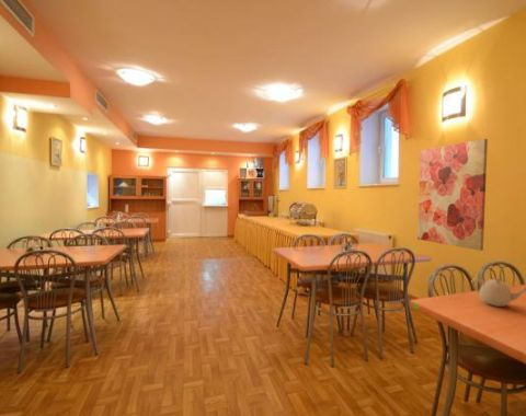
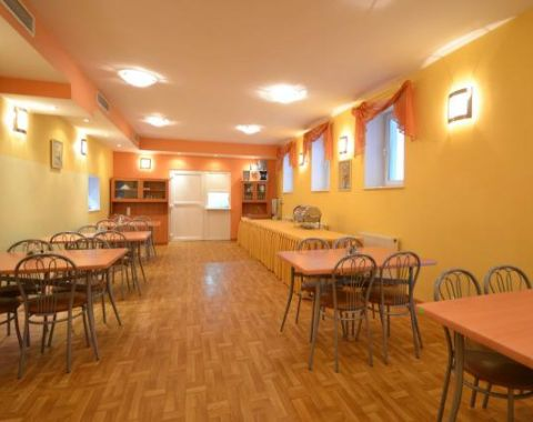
- wall art [416,138,489,252]
- teapot [471,276,526,308]
